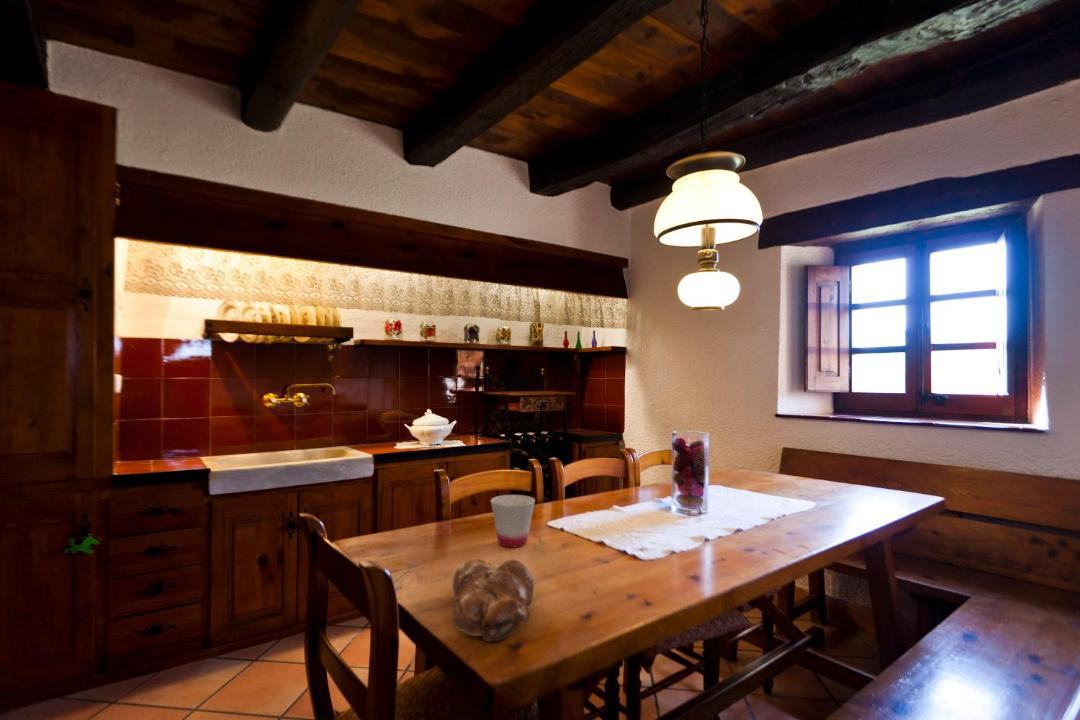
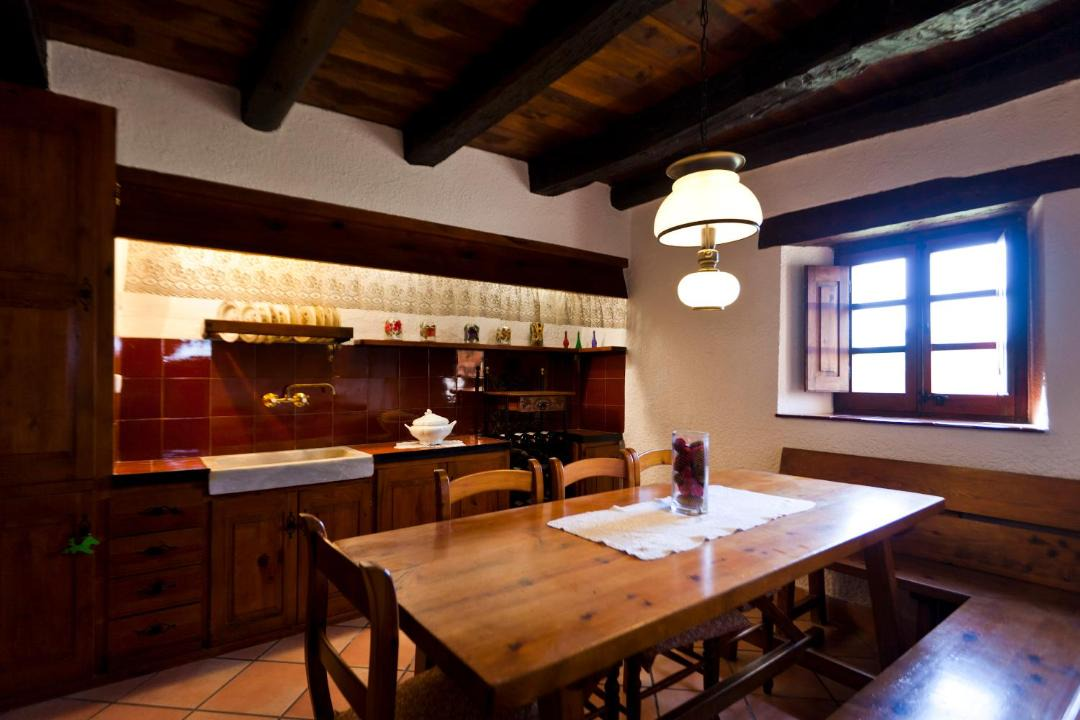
- cup [490,494,536,549]
- bread loaf [452,558,535,642]
